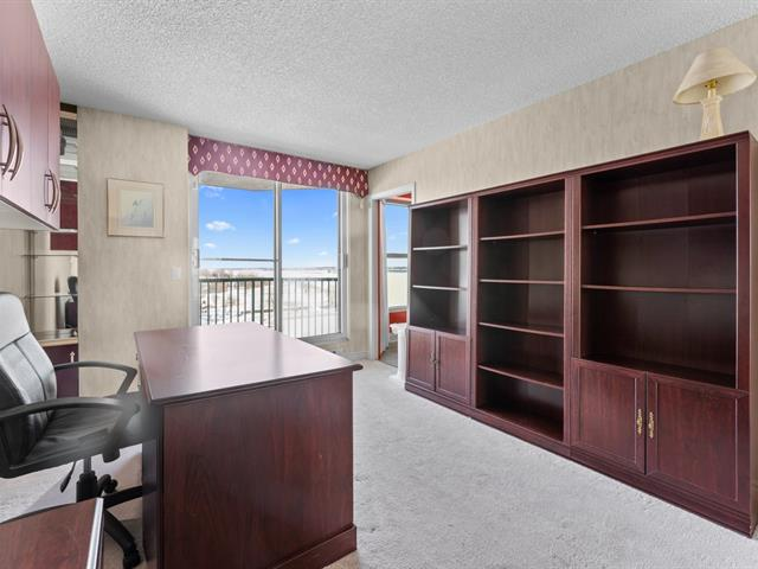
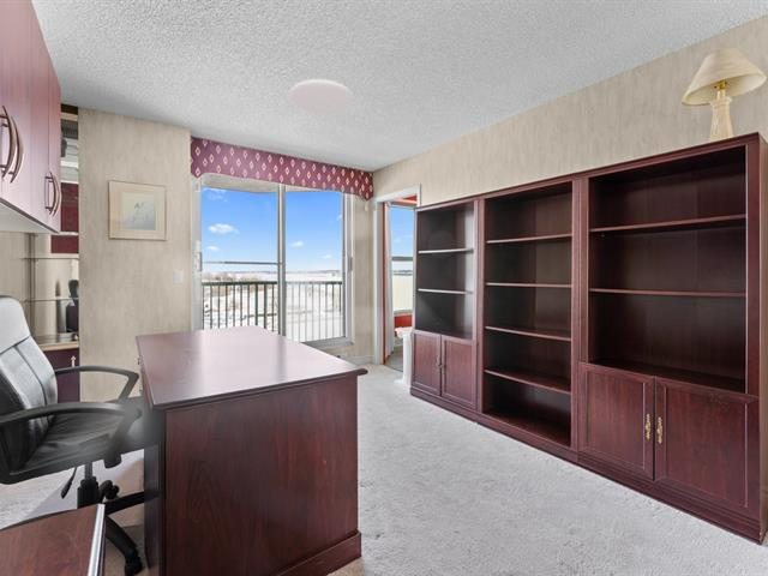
+ ceiling light [289,78,355,115]
